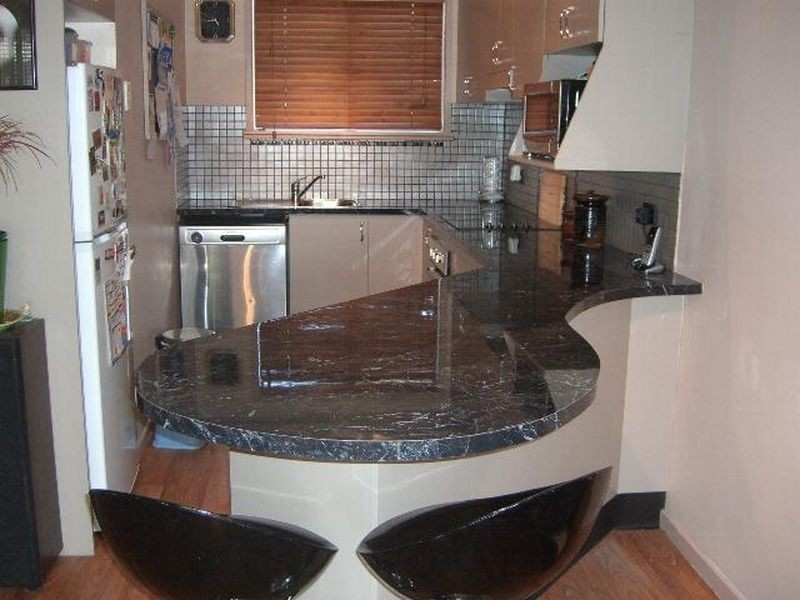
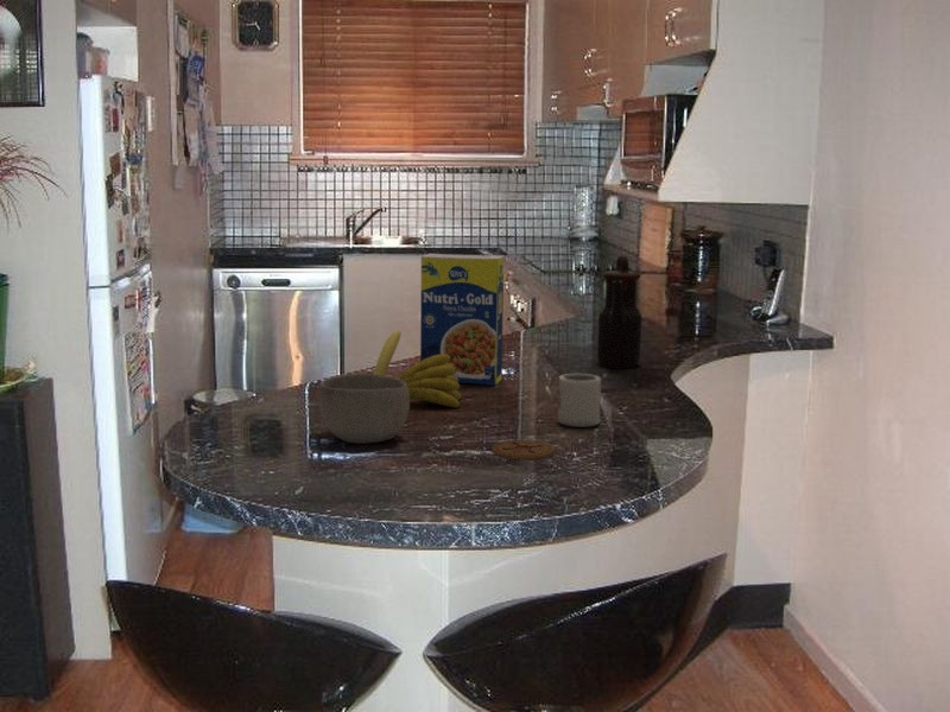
+ banana [372,330,462,409]
+ coaster [490,439,556,460]
+ legume [419,253,505,387]
+ cup [557,373,602,428]
+ bowl [316,373,411,445]
+ teapot [596,254,642,370]
